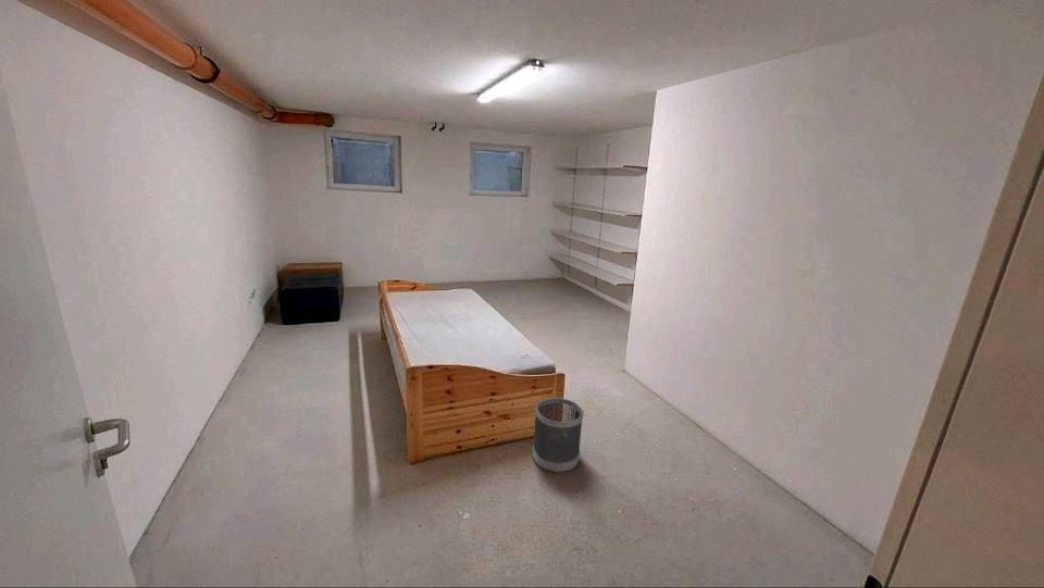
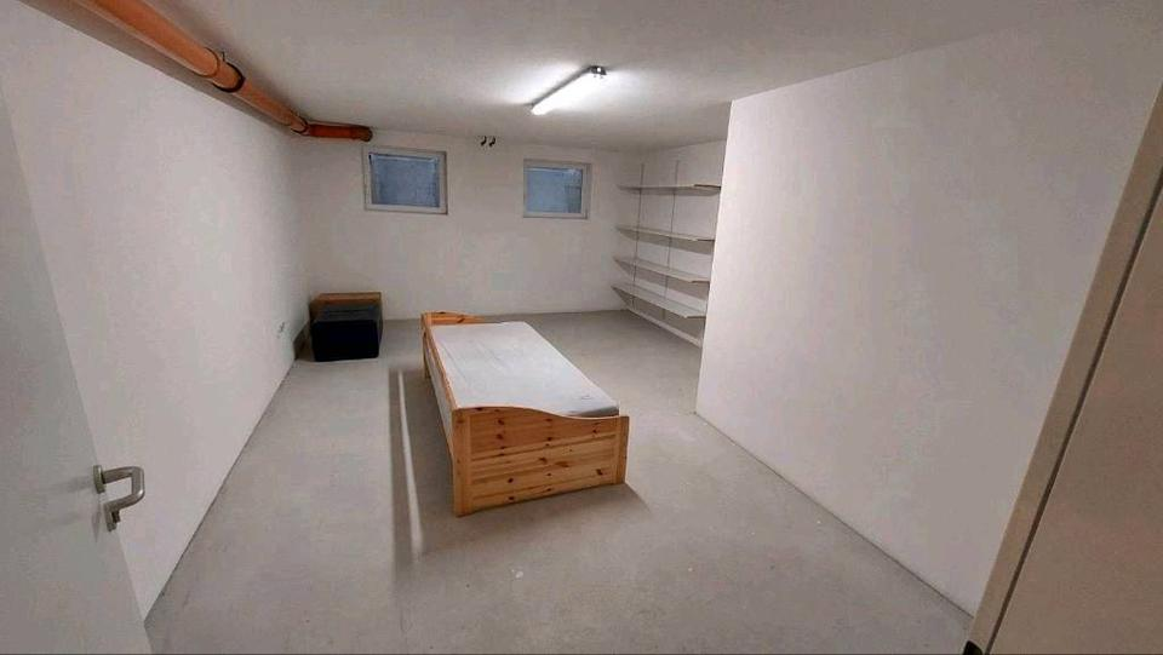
- wastebasket [531,397,585,474]
